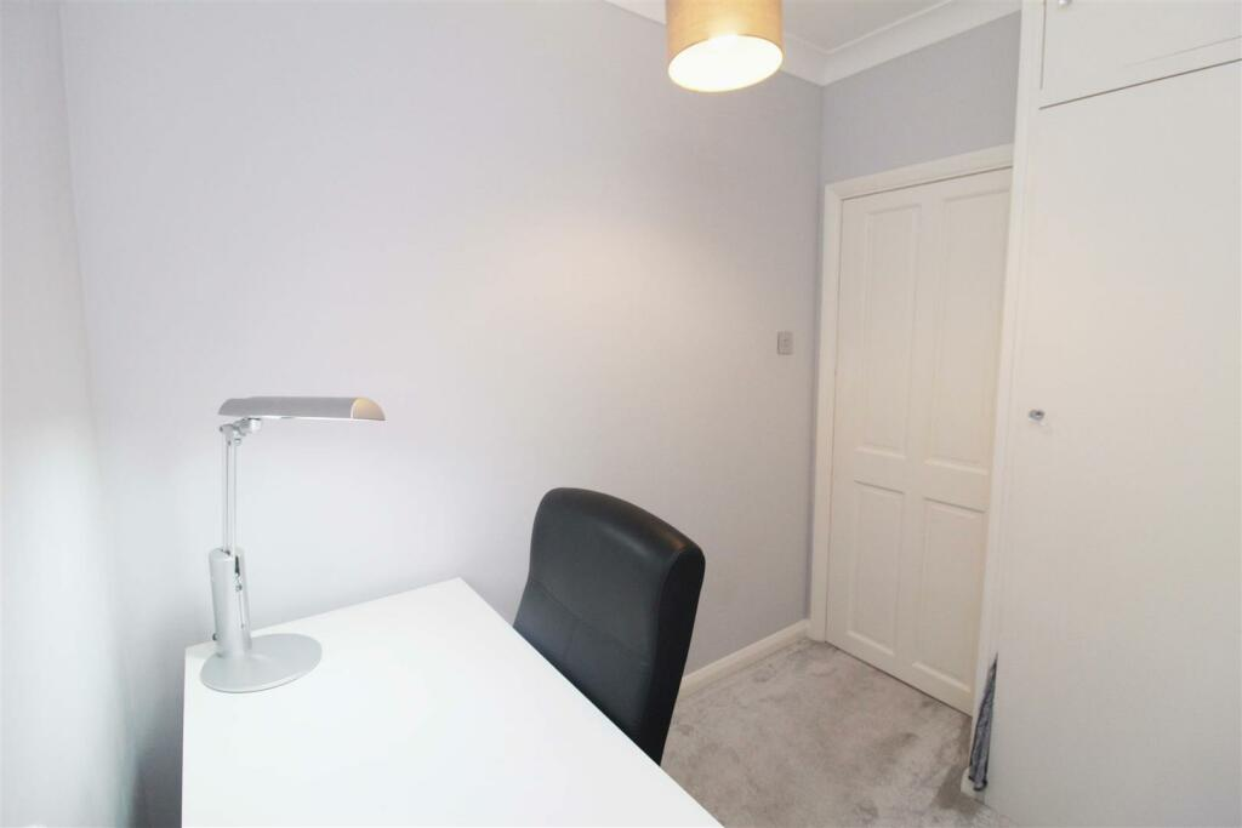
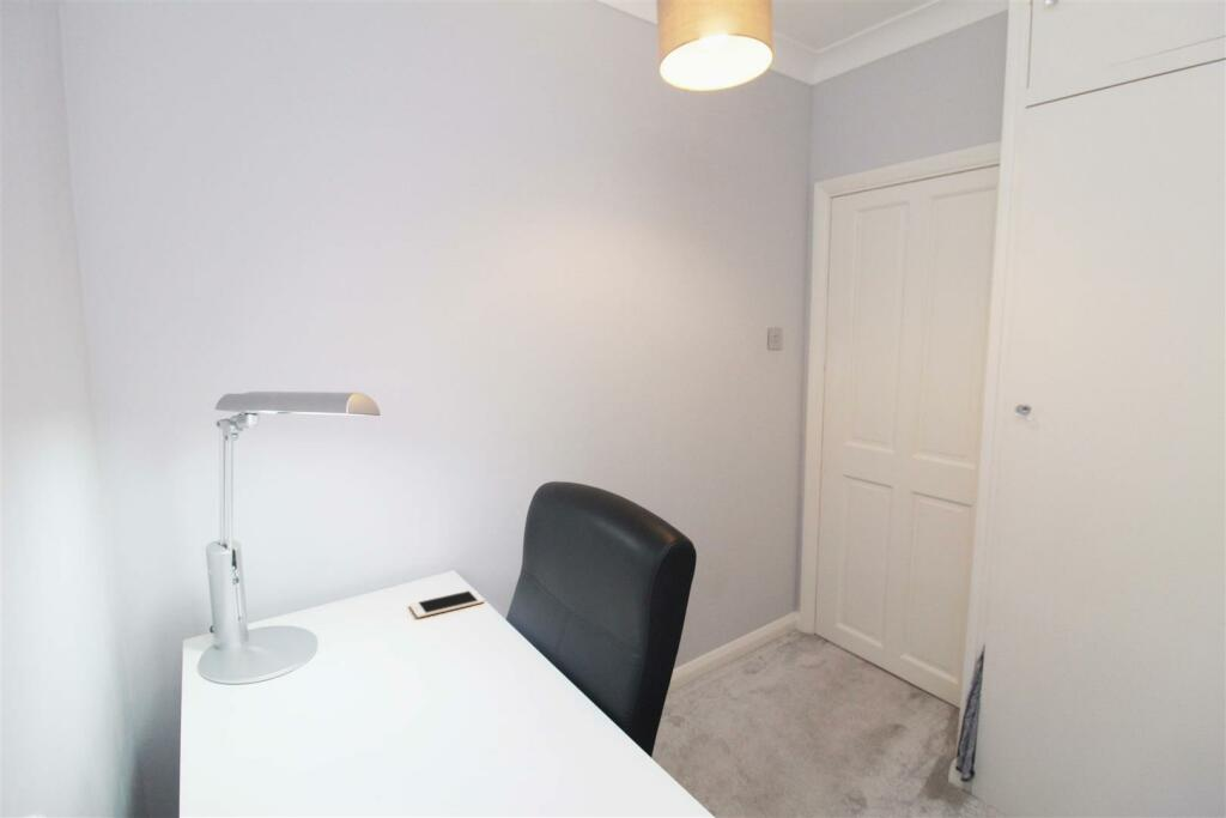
+ cell phone [408,588,485,619]
